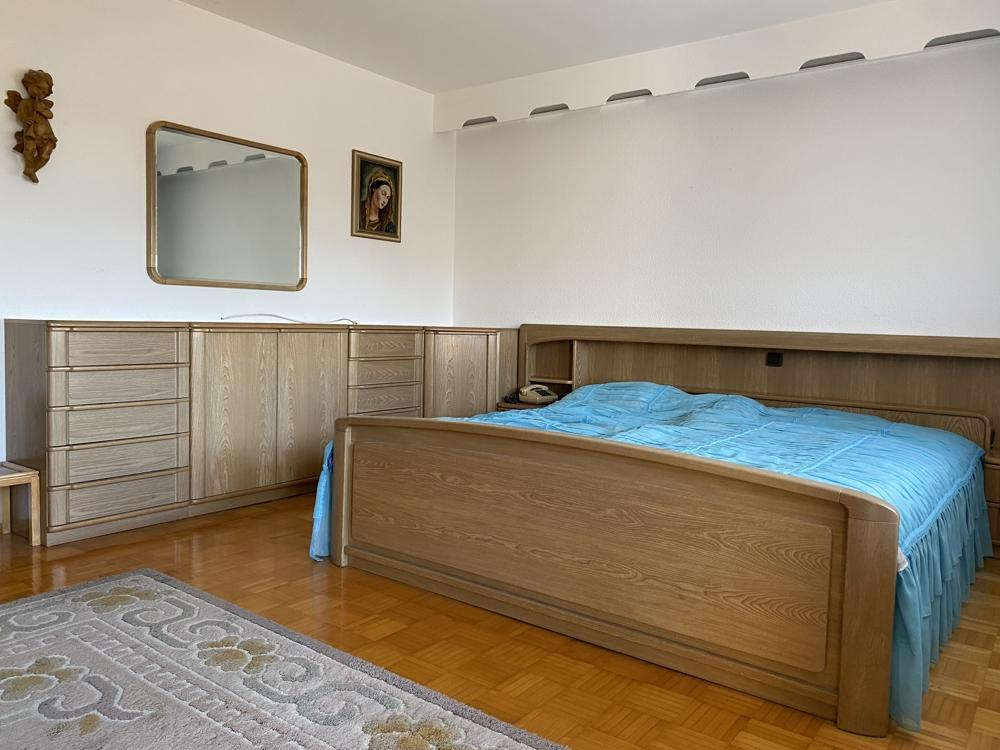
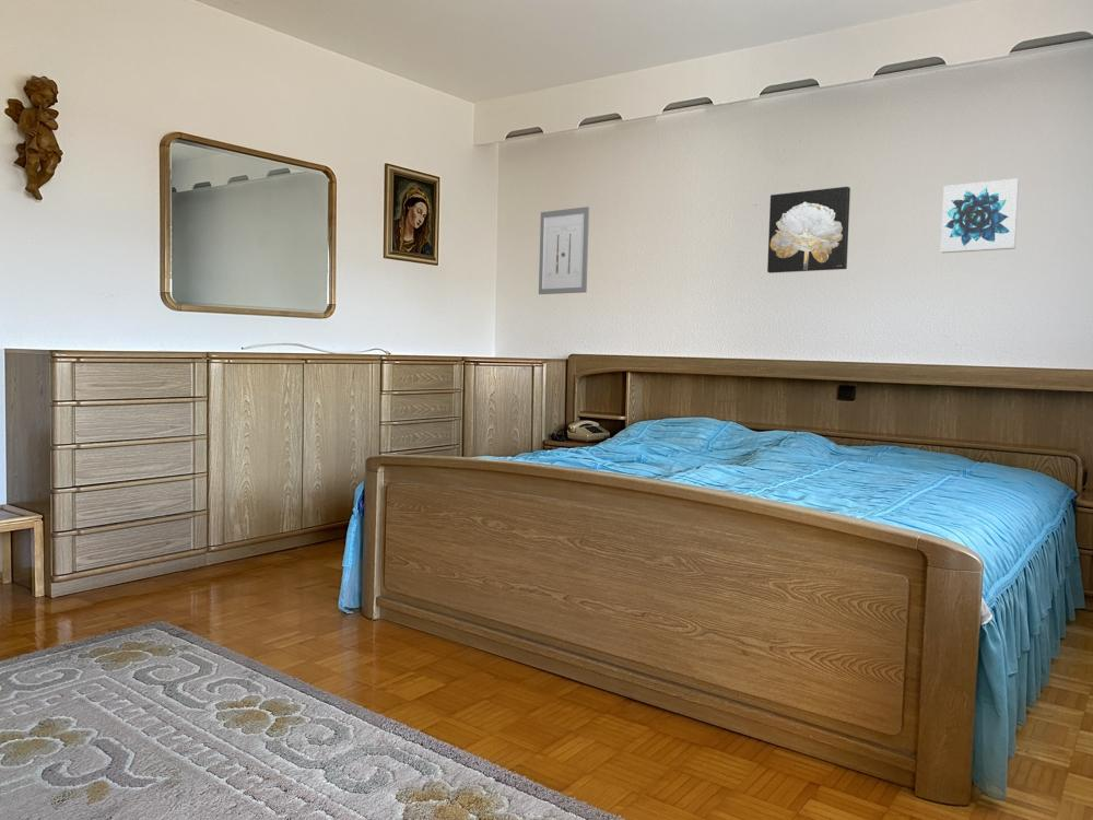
+ wall art [766,186,851,274]
+ wall art [940,177,1020,254]
+ wall art [538,206,590,295]
